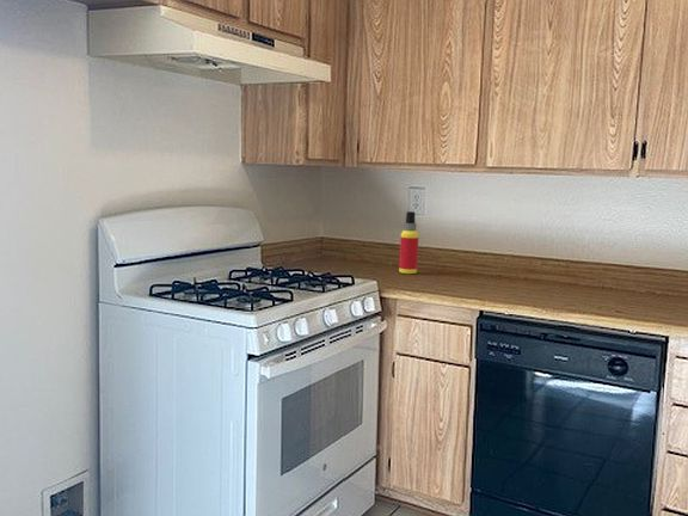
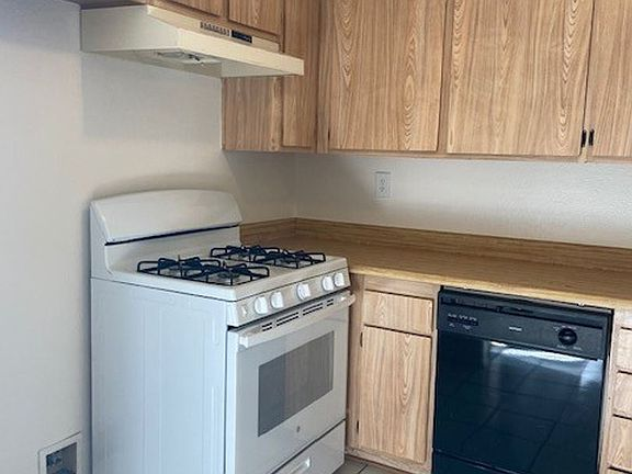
- spray bottle [398,210,419,275]
